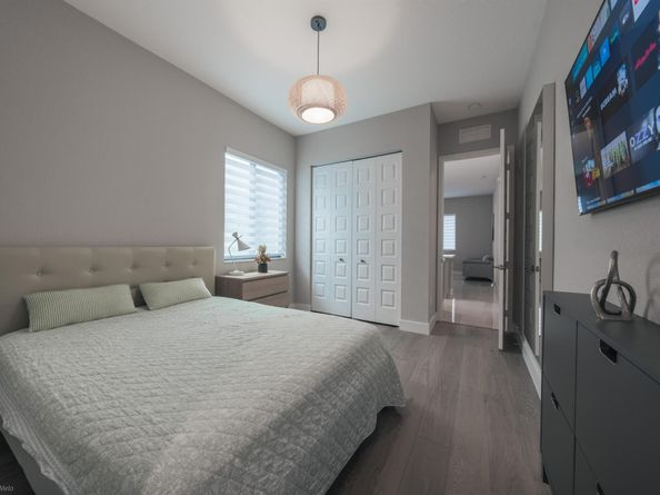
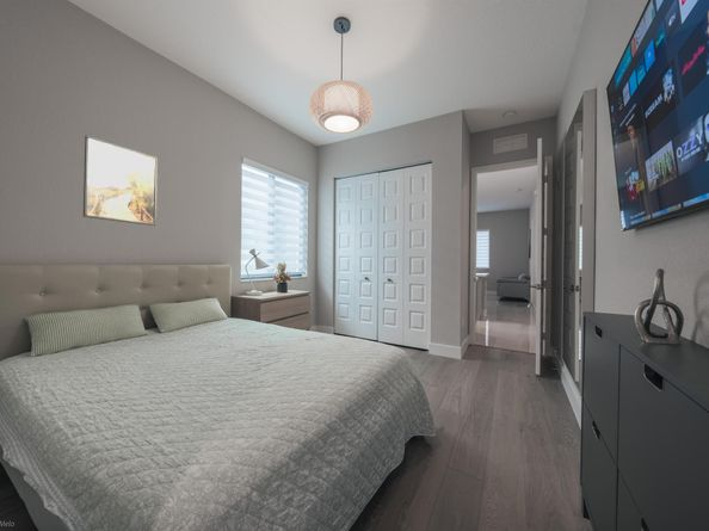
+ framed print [82,134,159,227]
